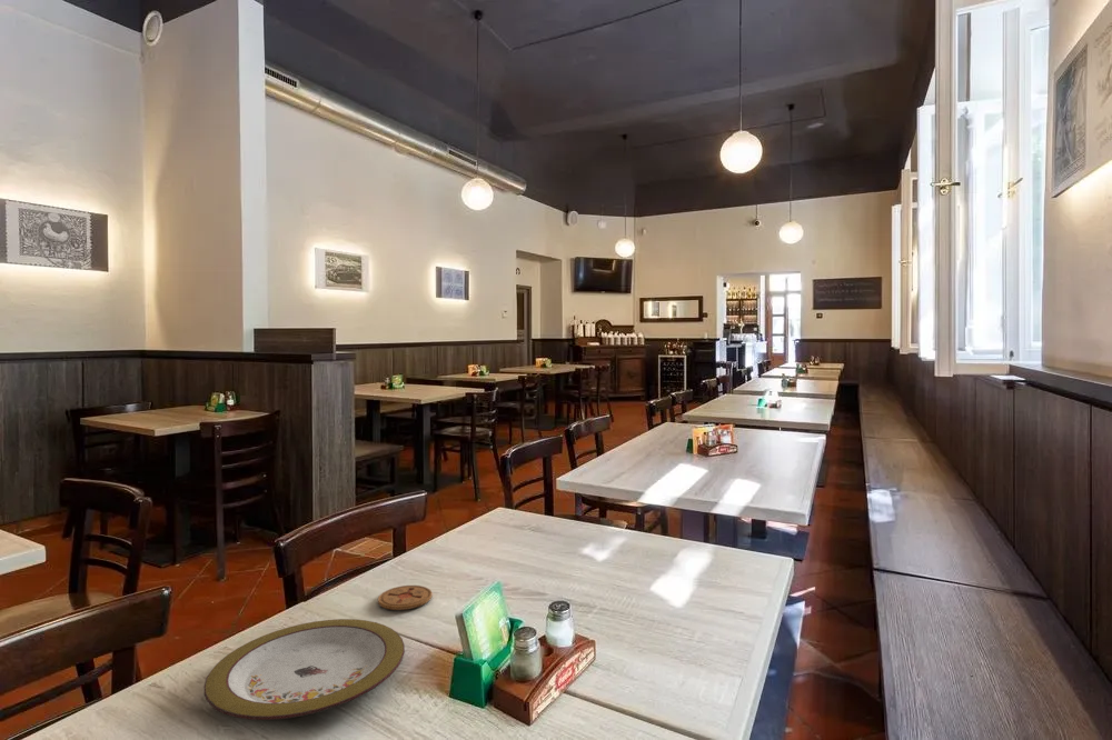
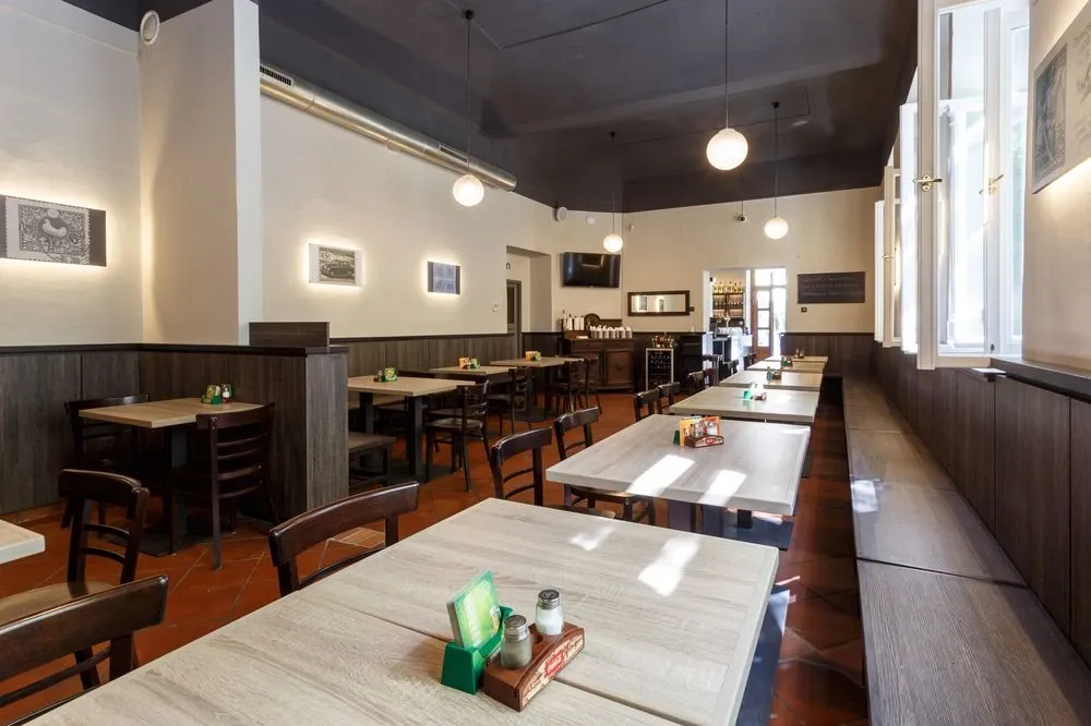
- coaster [377,584,434,611]
- plate [202,618,406,721]
